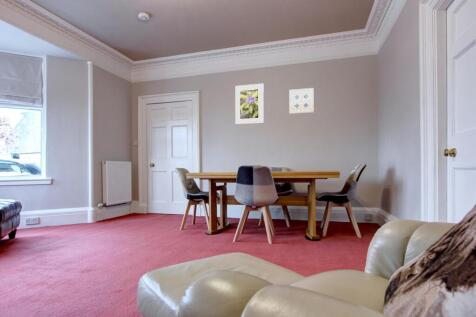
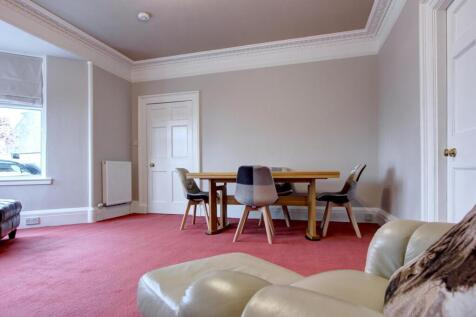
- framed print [234,83,265,125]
- wall art [288,87,315,115]
